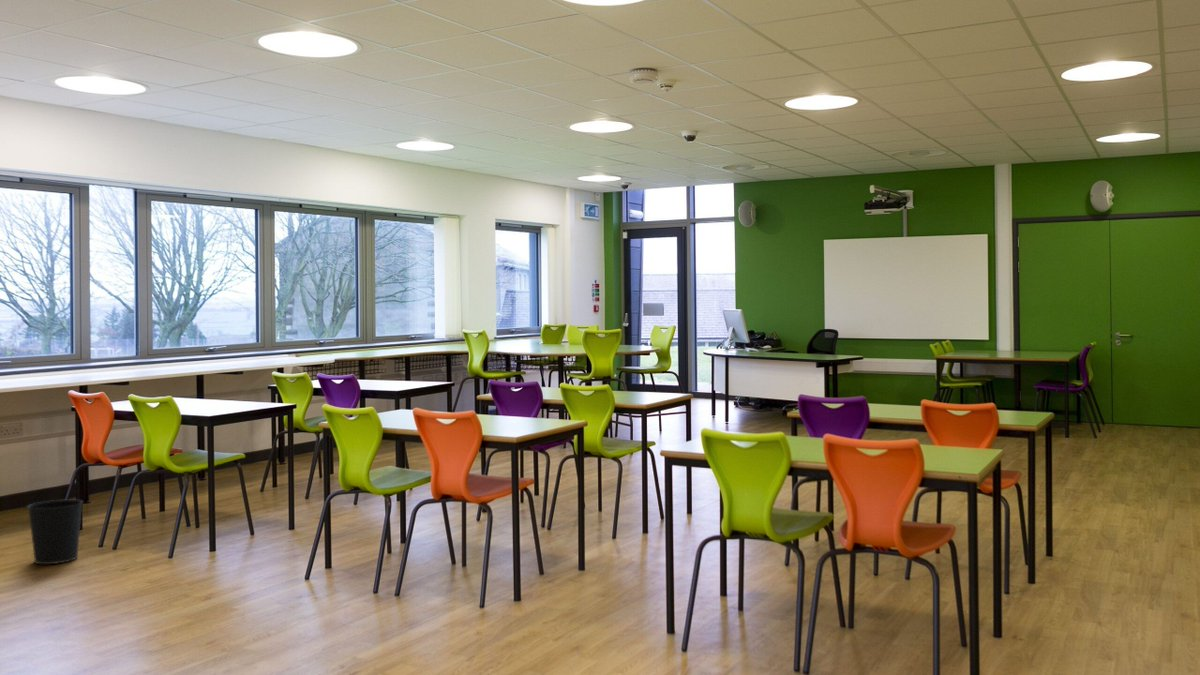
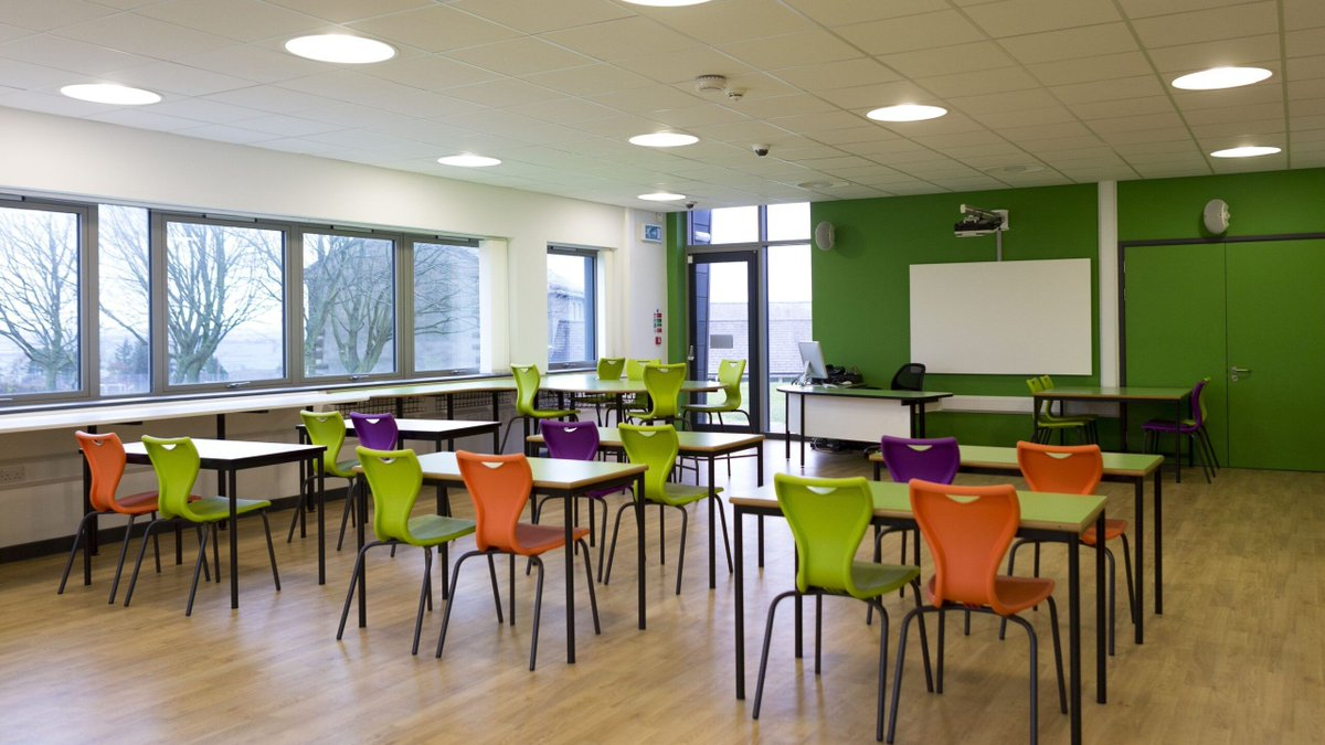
- wastebasket [26,499,84,565]
